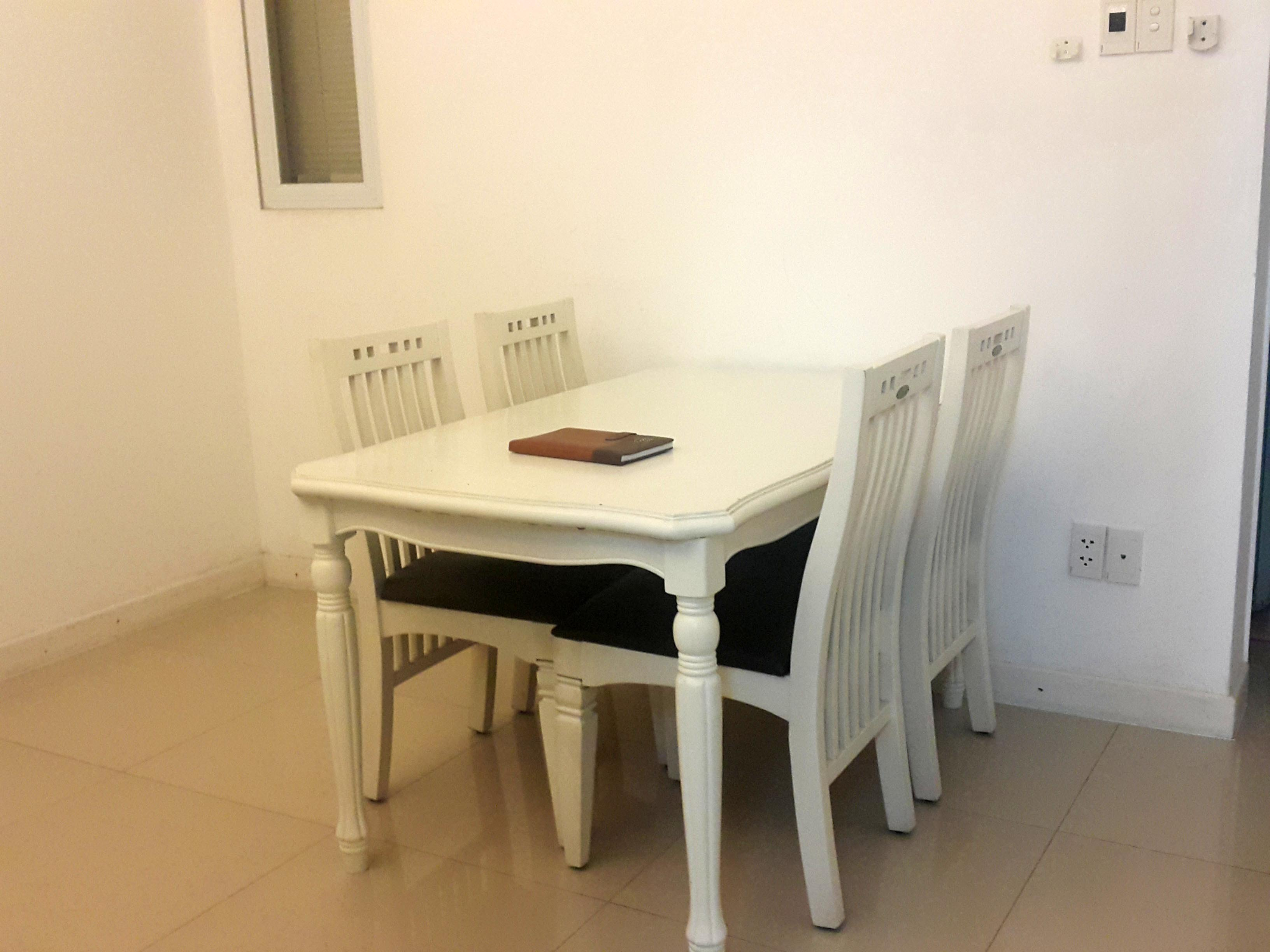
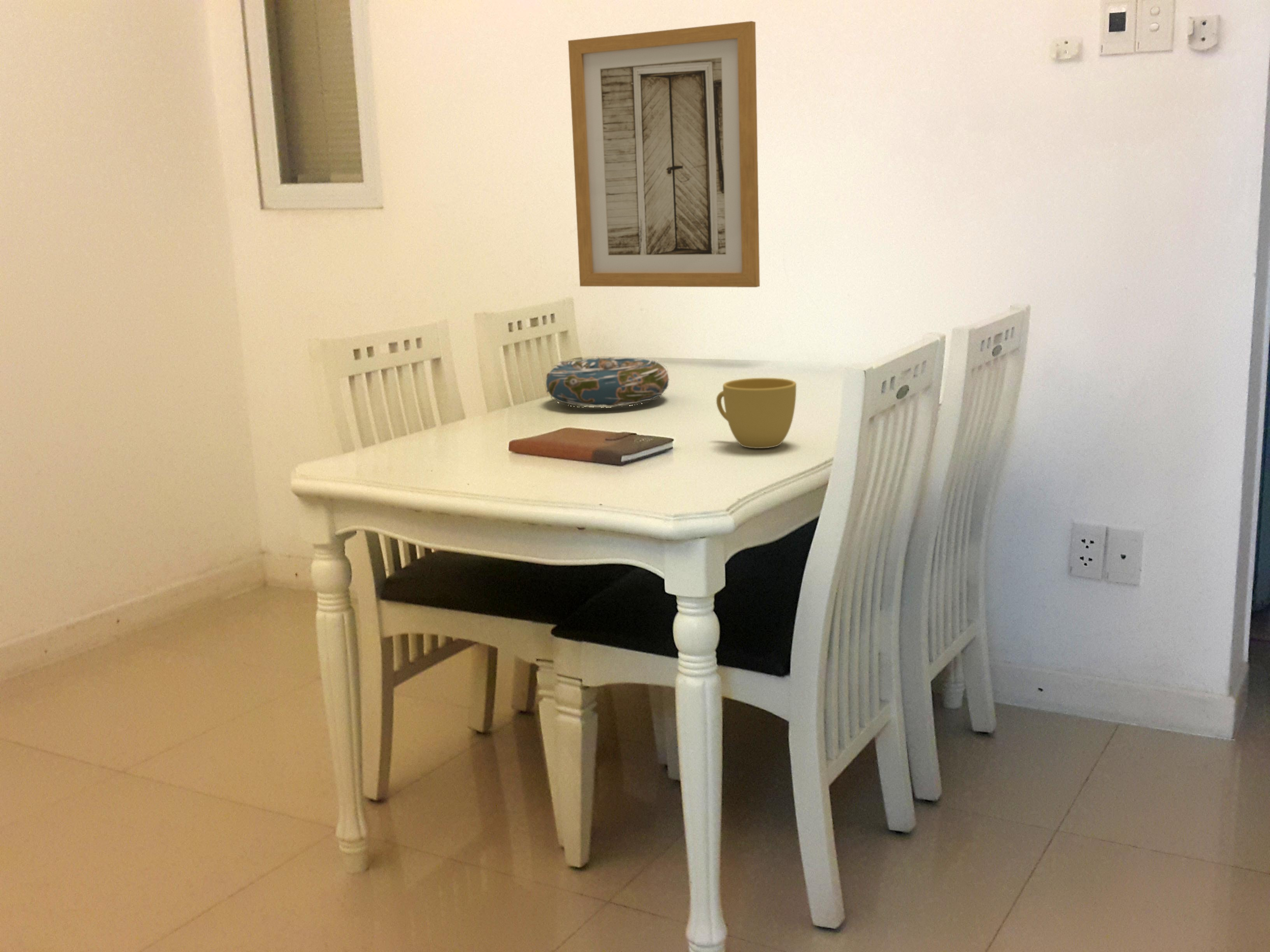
+ wall art [568,21,760,288]
+ decorative bowl [544,355,670,408]
+ cup [716,378,797,449]
